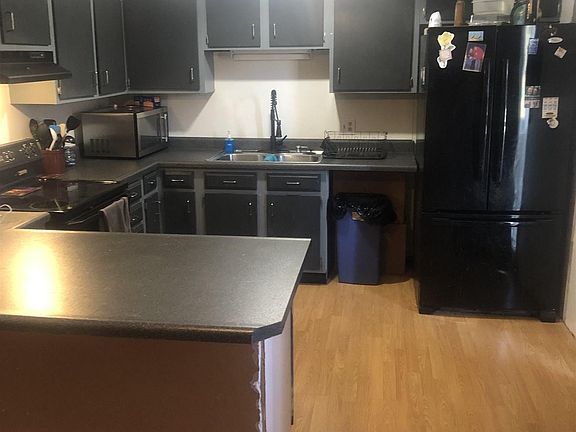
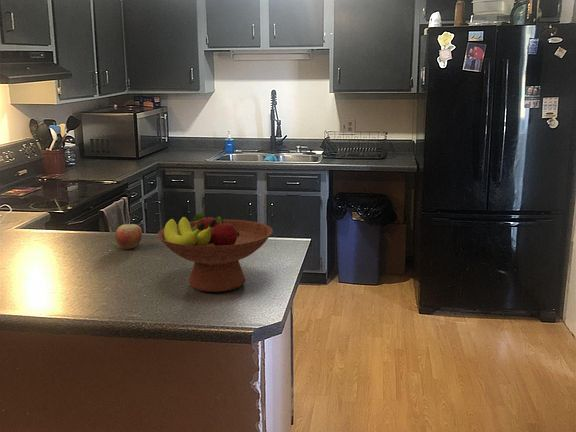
+ fruit bowl [156,212,274,293]
+ apple [114,223,143,250]
